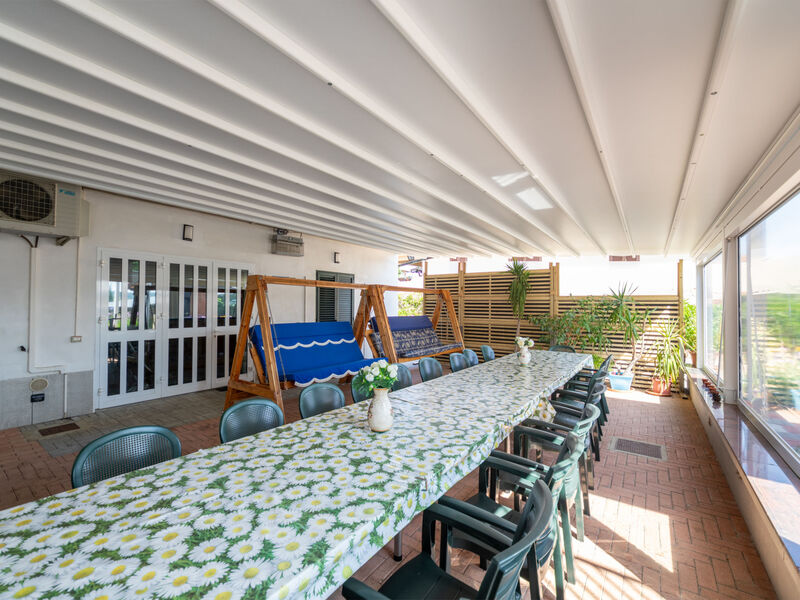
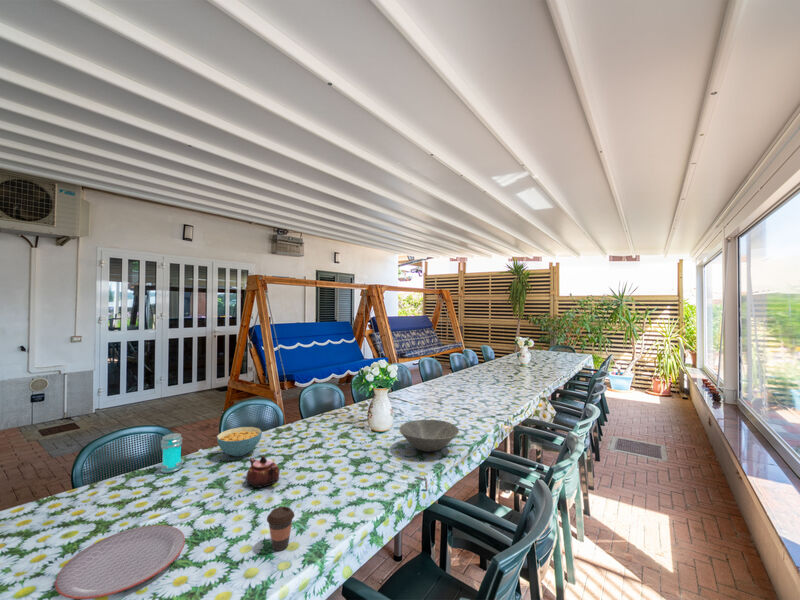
+ jar [159,432,184,474]
+ teapot [245,454,280,489]
+ plate [54,524,186,600]
+ cereal bowl [216,426,263,457]
+ bowl [398,419,460,453]
+ coffee cup [266,505,295,552]
